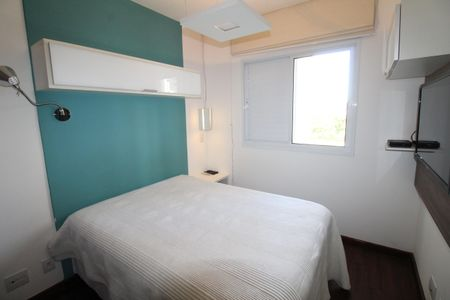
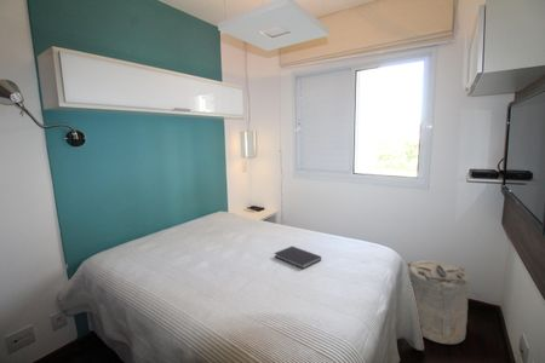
+ laundry hamper [406,259,470,345]
+ diary [272,244,322,270]
